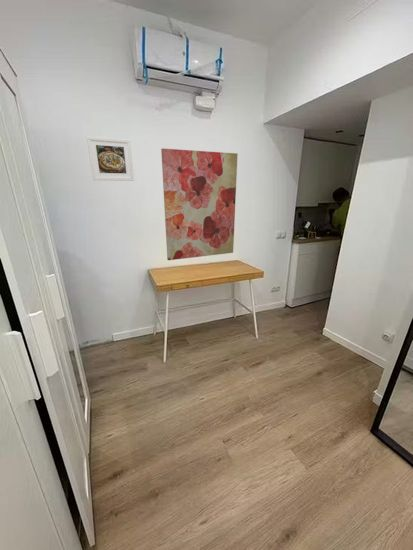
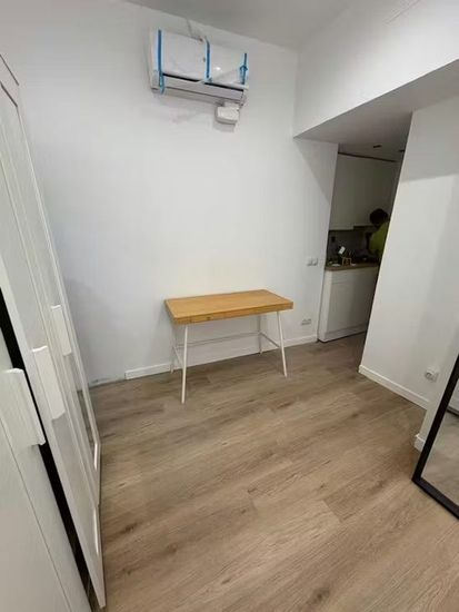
- wall art [160,147,239,261]
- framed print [86,135,135,182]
